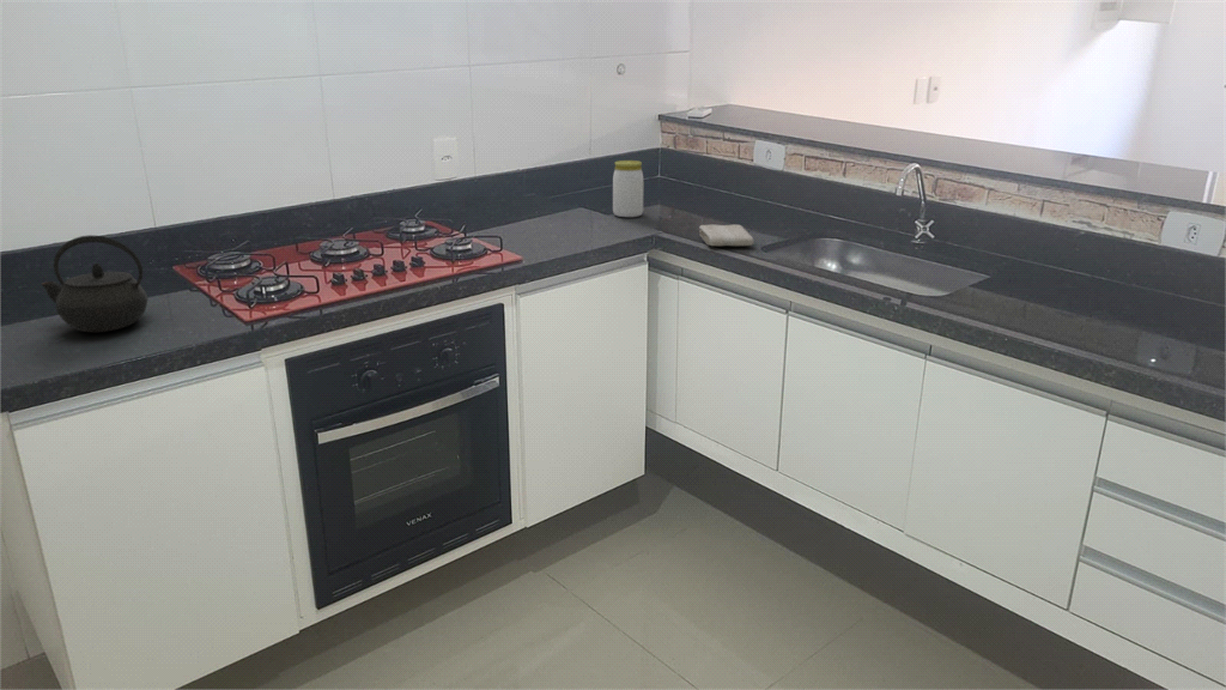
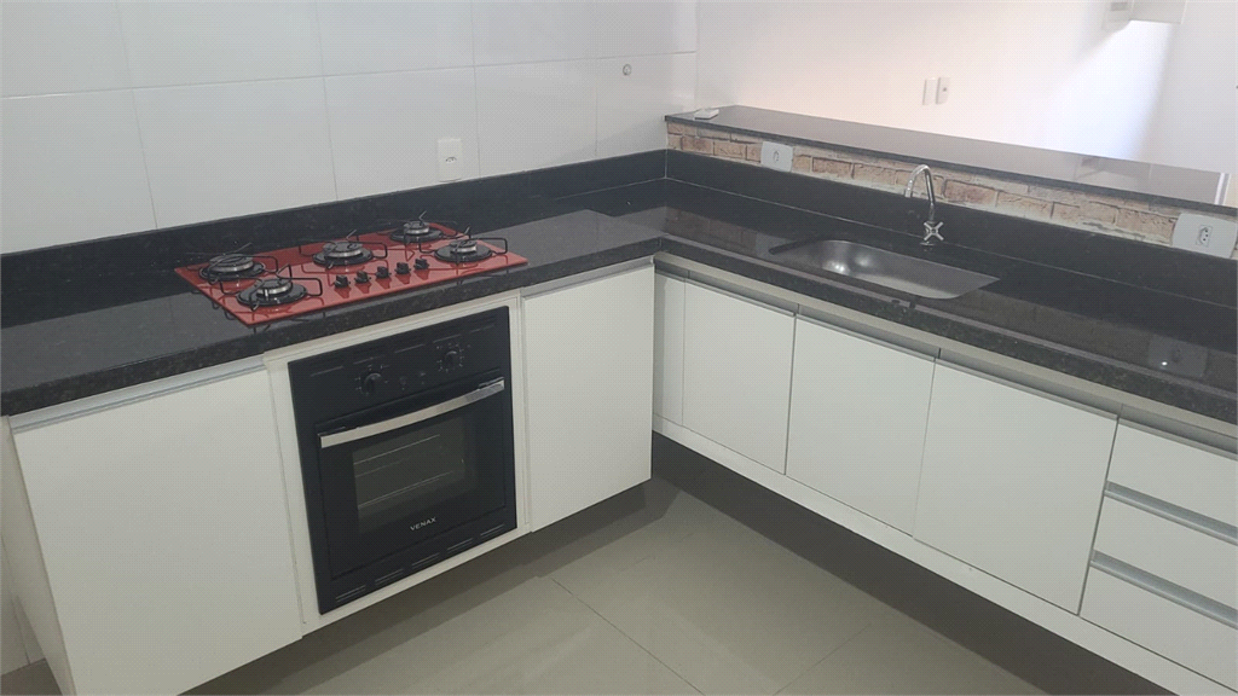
- washcloth [698,223,755,247]
- jar [612,159,644,218]
- kettle [41,234,148,333]
